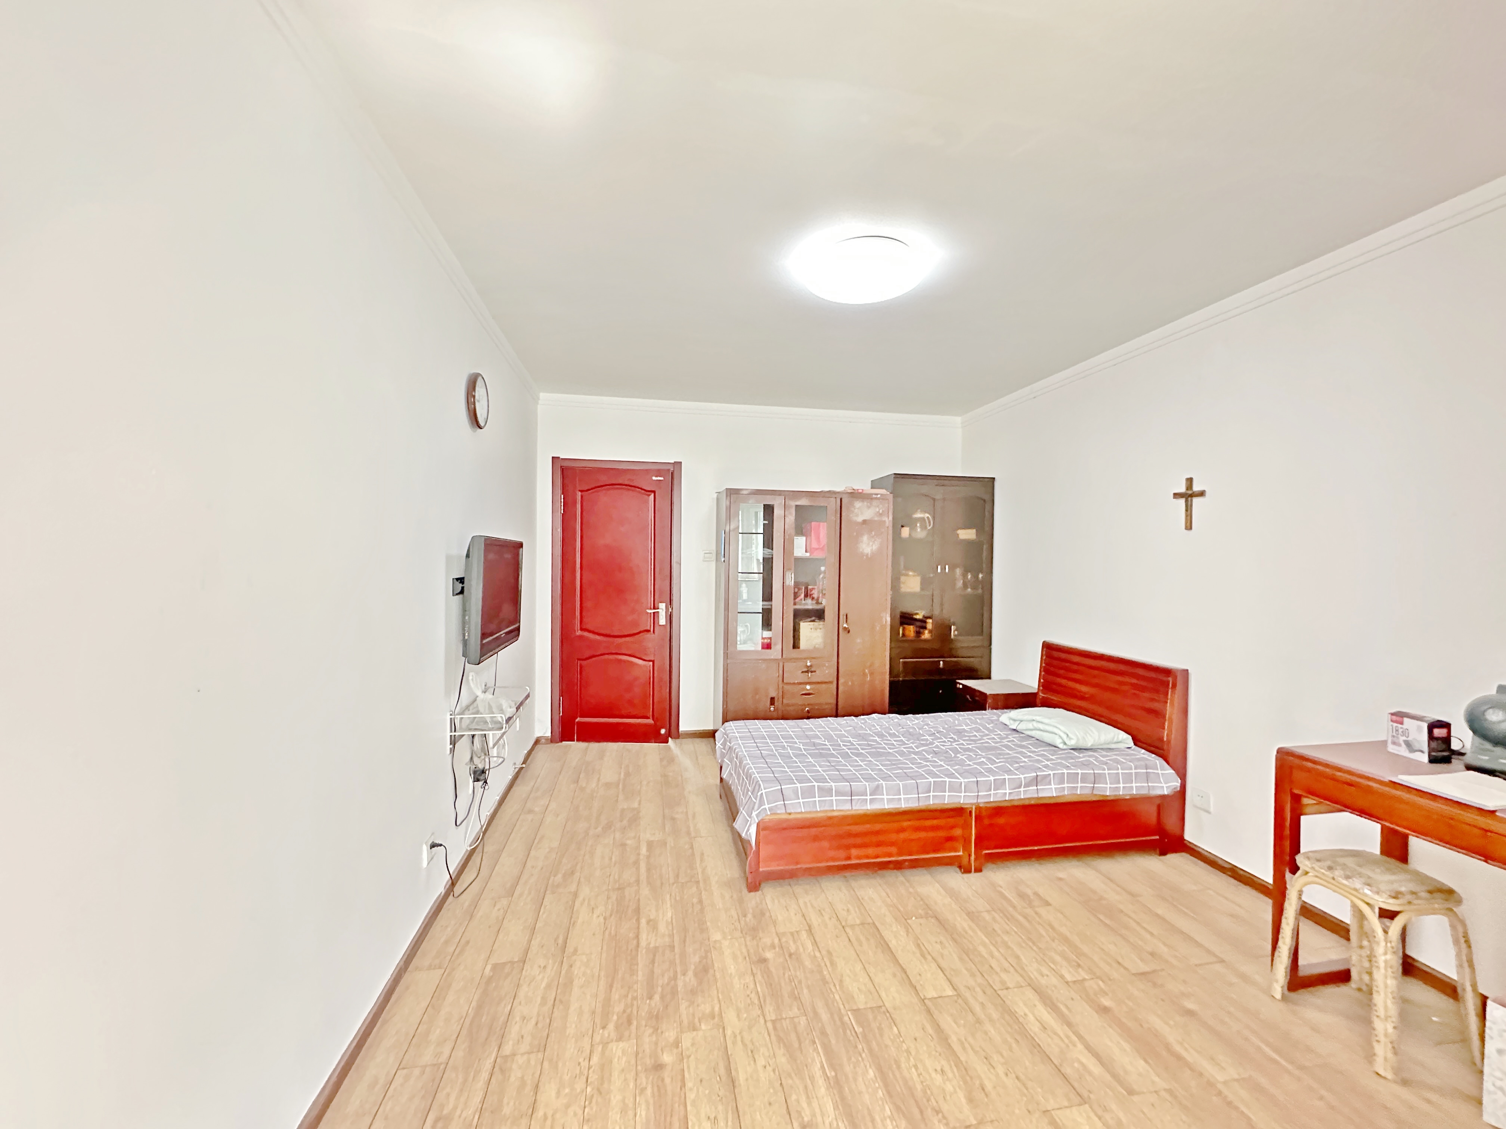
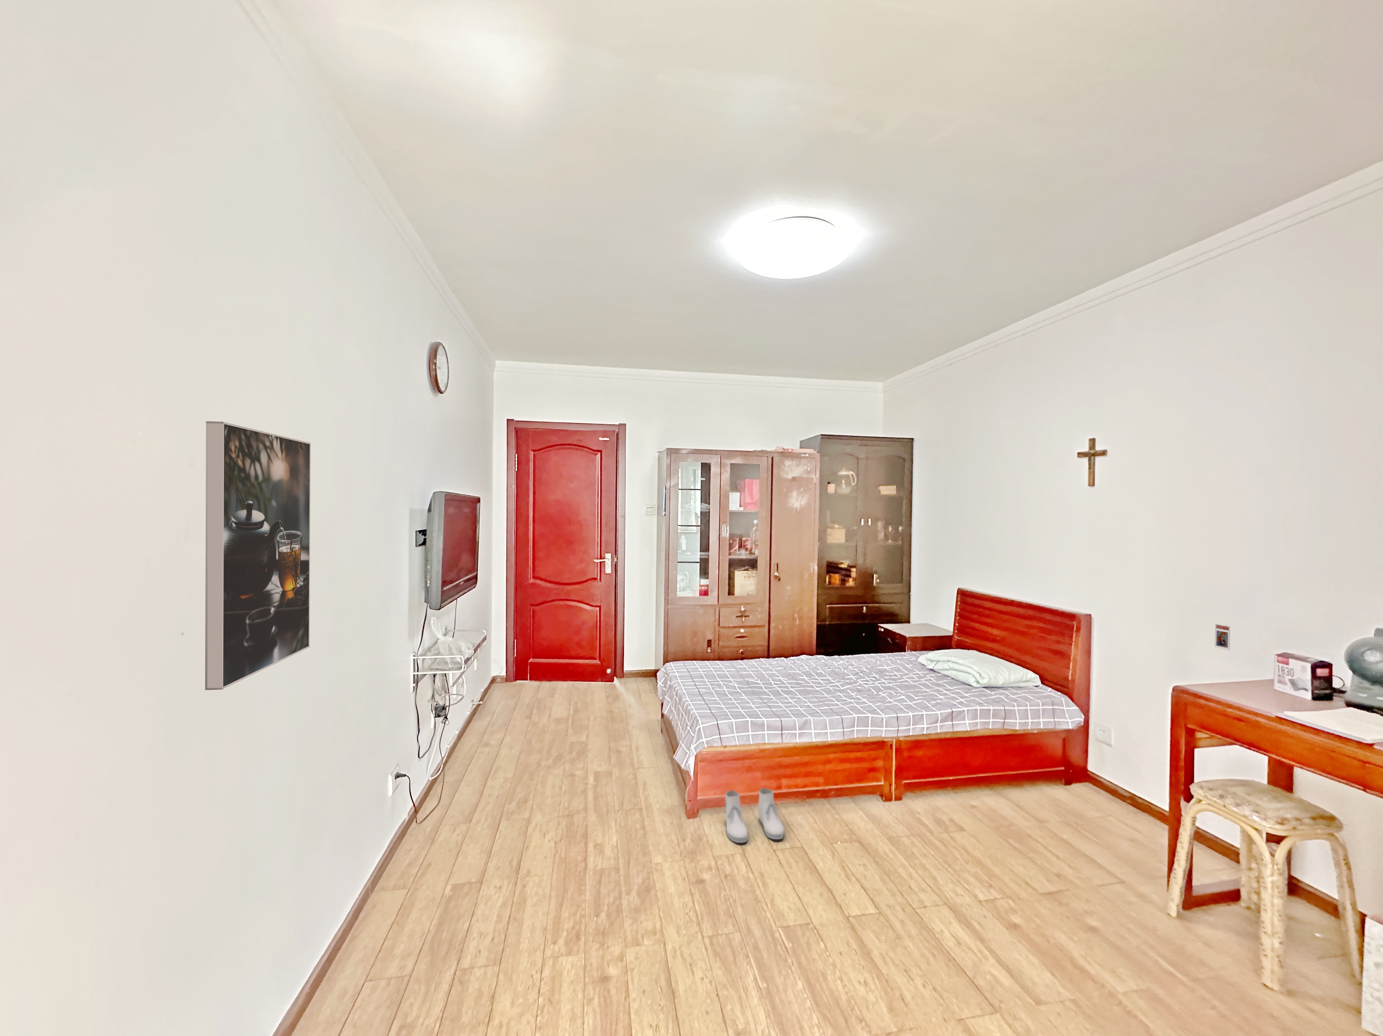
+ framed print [205,421,311,690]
+ trading card [1214,624,1231,651]
+ boots [724,788,784,843]
